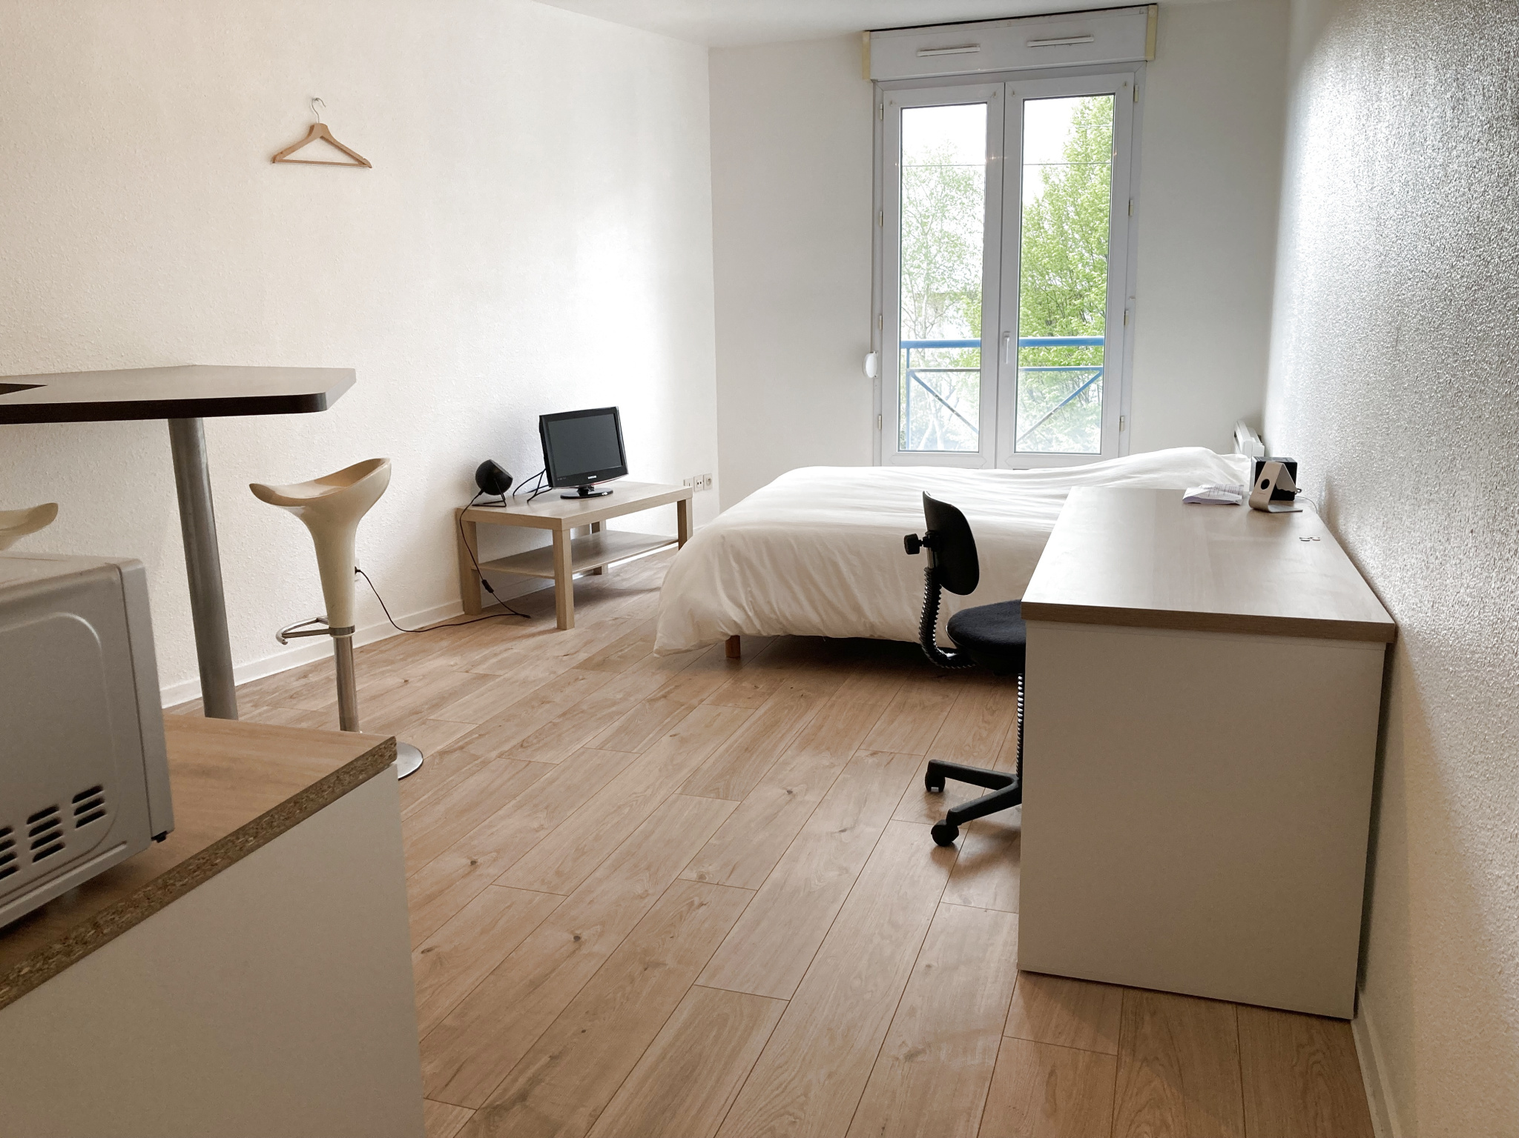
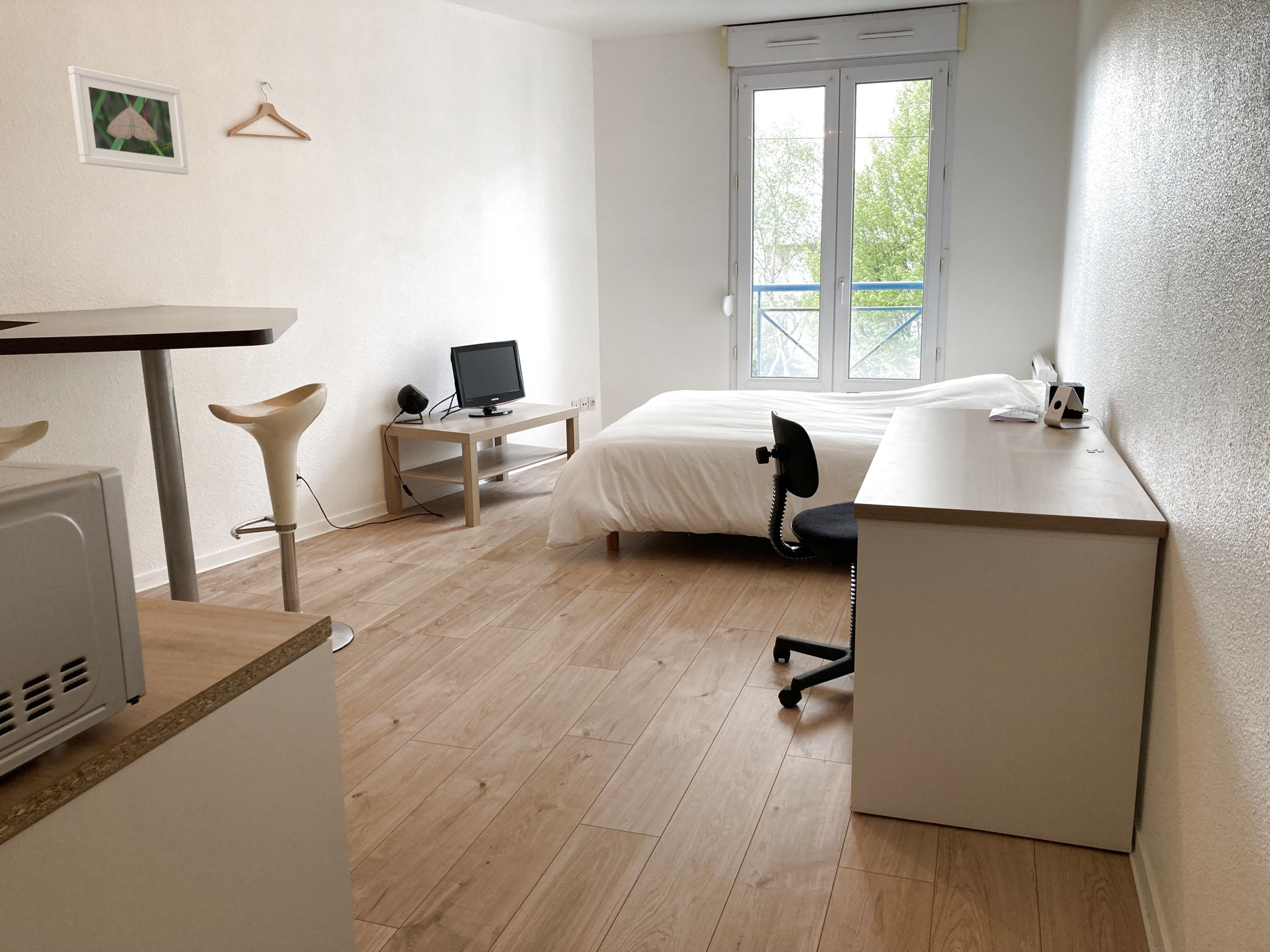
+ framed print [67,66,189,175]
